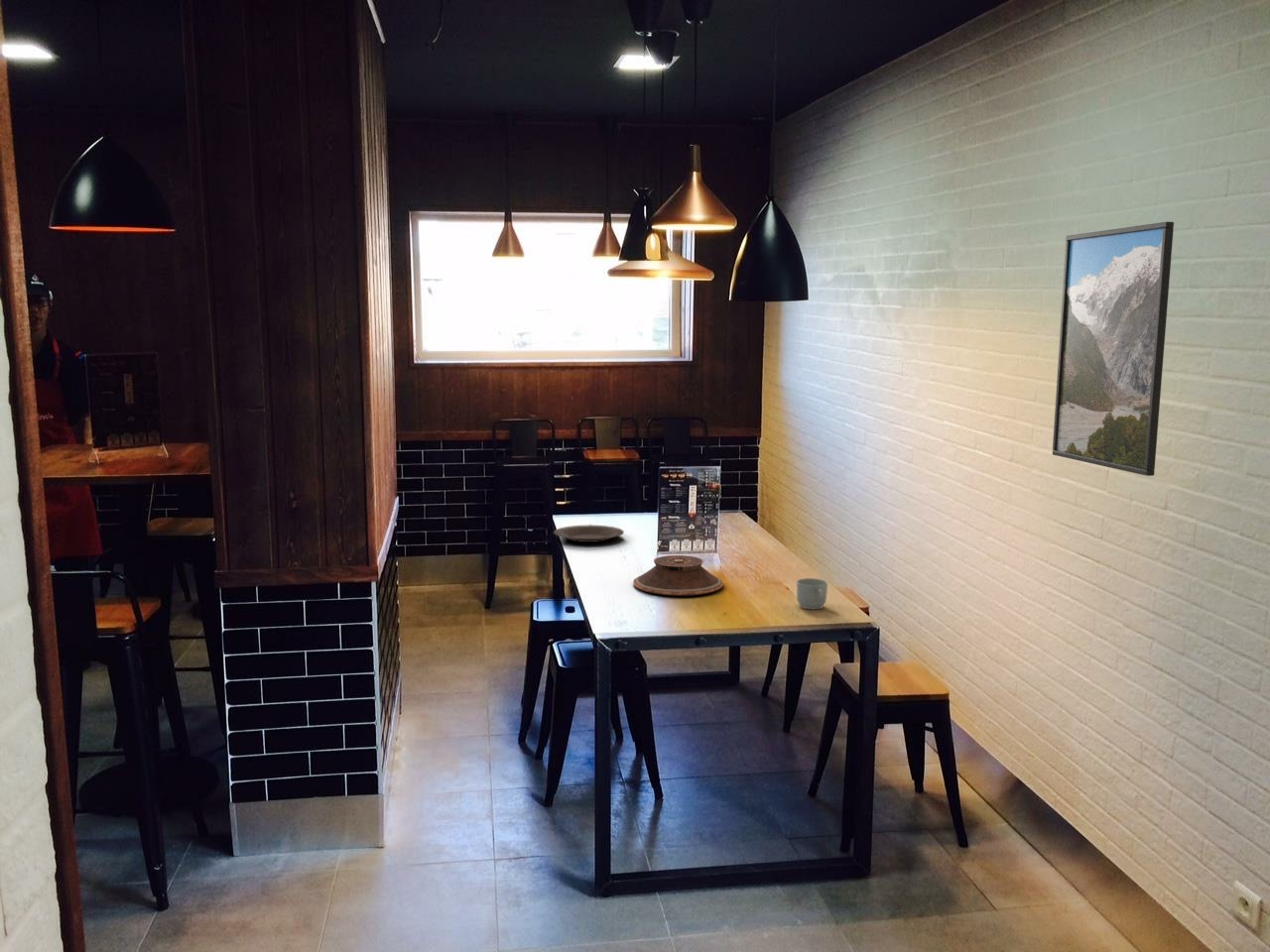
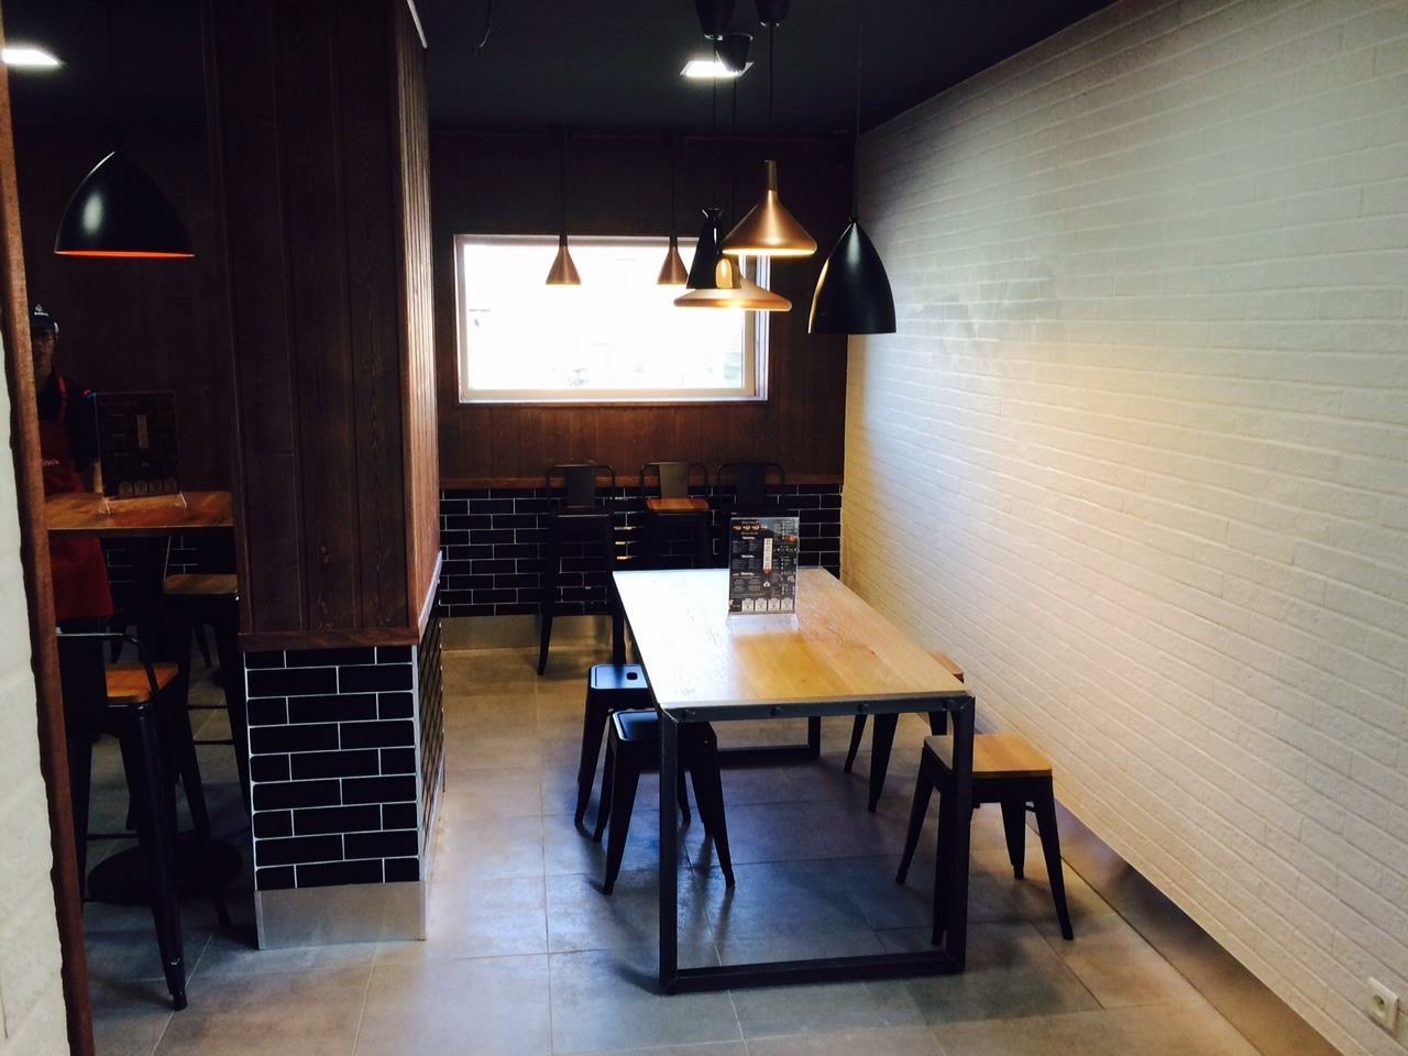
- mug [796,577,828,610]
- plate [632,554,724,597]
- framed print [1052,221,1175,477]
- plate [553,524,625,543]
